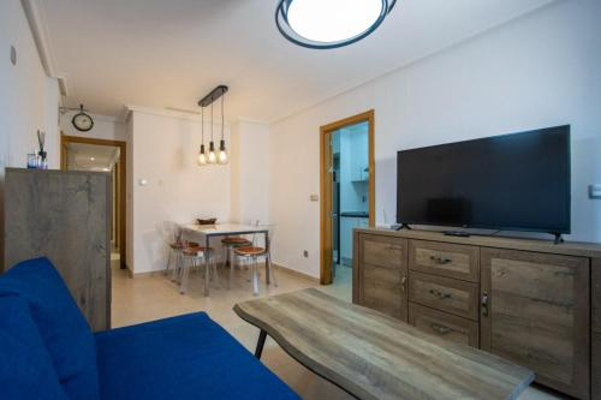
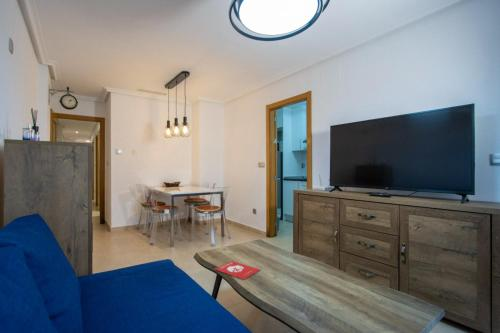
+ book [214,260,261,280]
